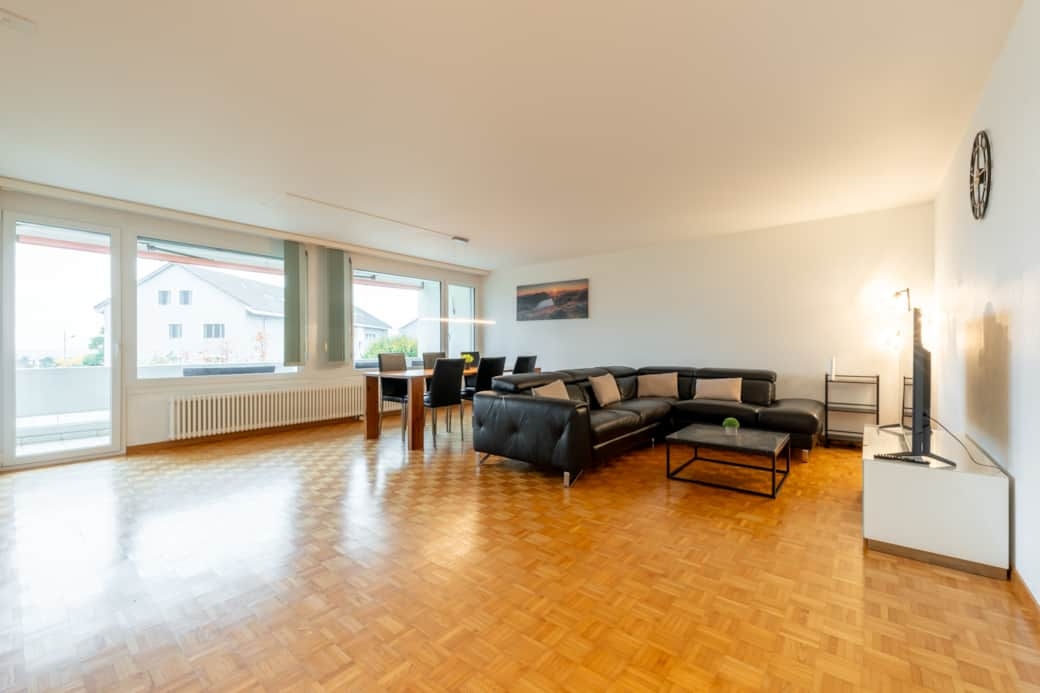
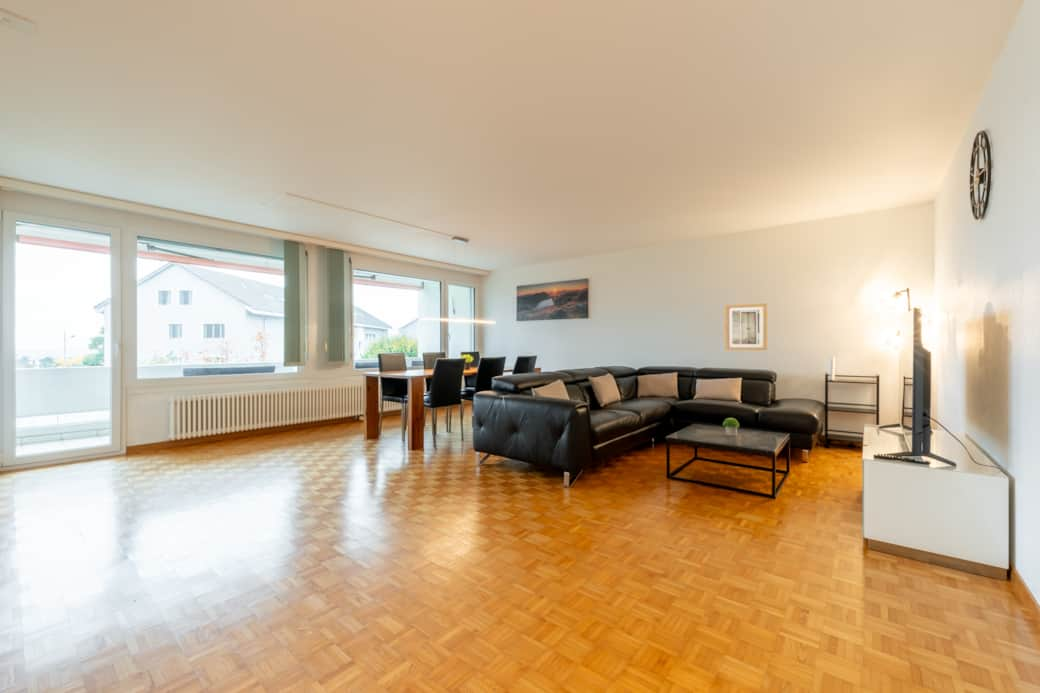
+ wall art [724,303,768,351]
